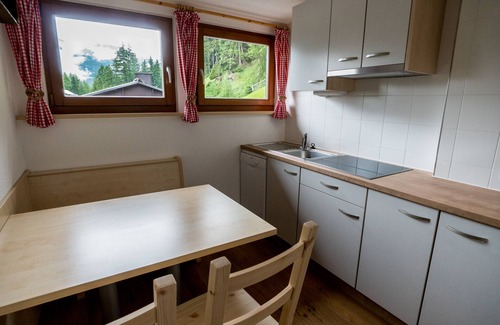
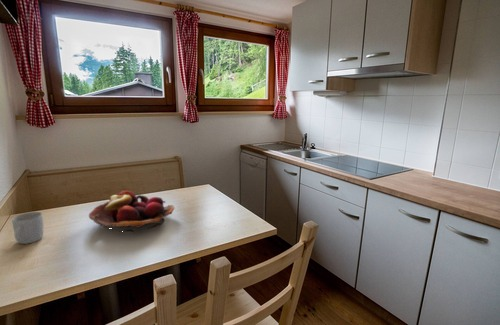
+ mug [11,211,45,245]
+ fruit basket [88,190,175,233]
